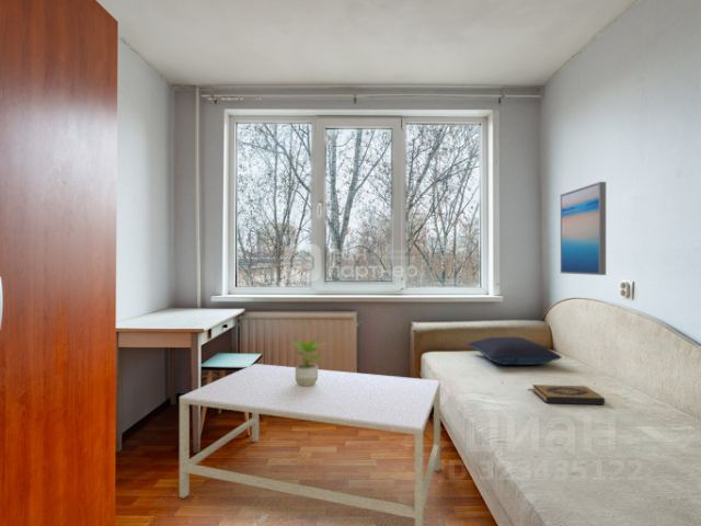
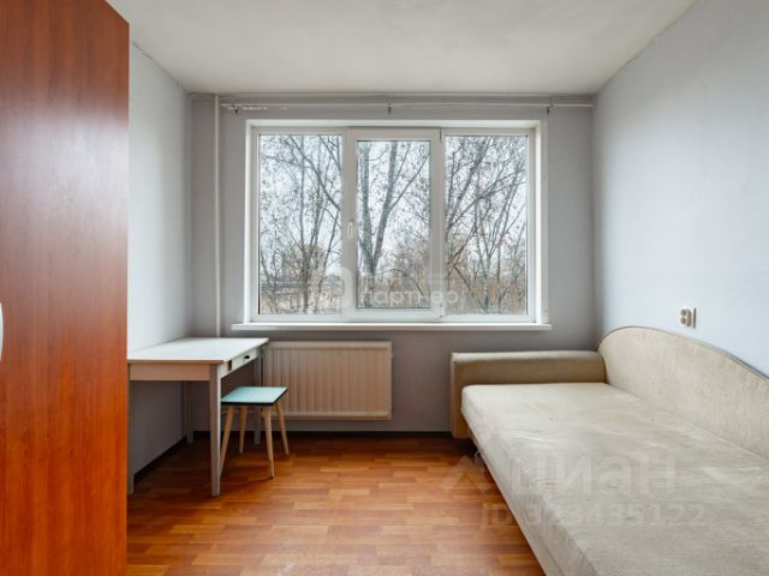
- potted plant [289,334,326,387]
- pillow [467,335,563,366]
- coffee table [179,363,441,526]
- hardback book [531,384,606,405]
- wall art [560,181,607,276]
